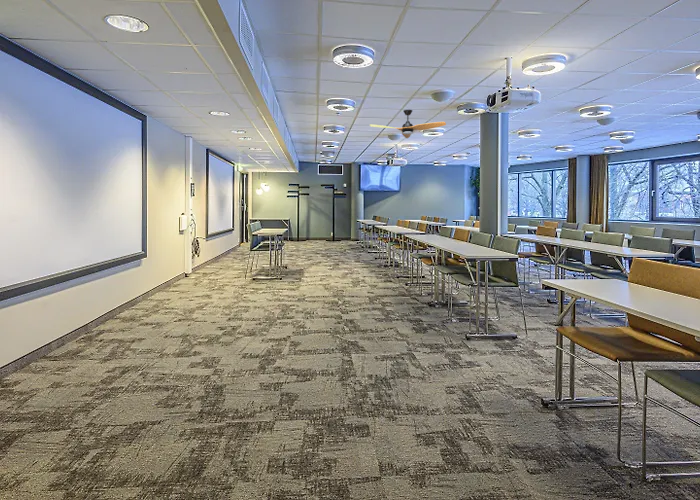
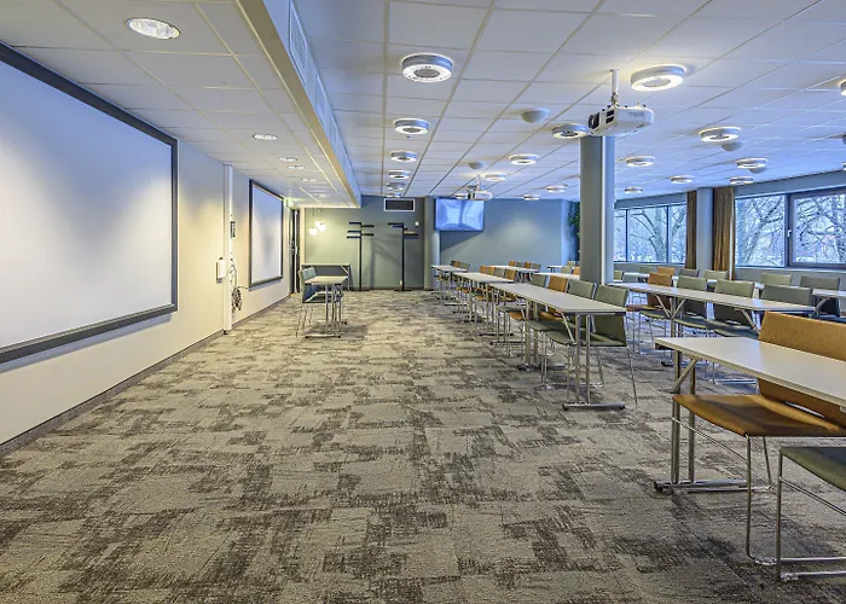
- electric fan [369,109,447,139]
